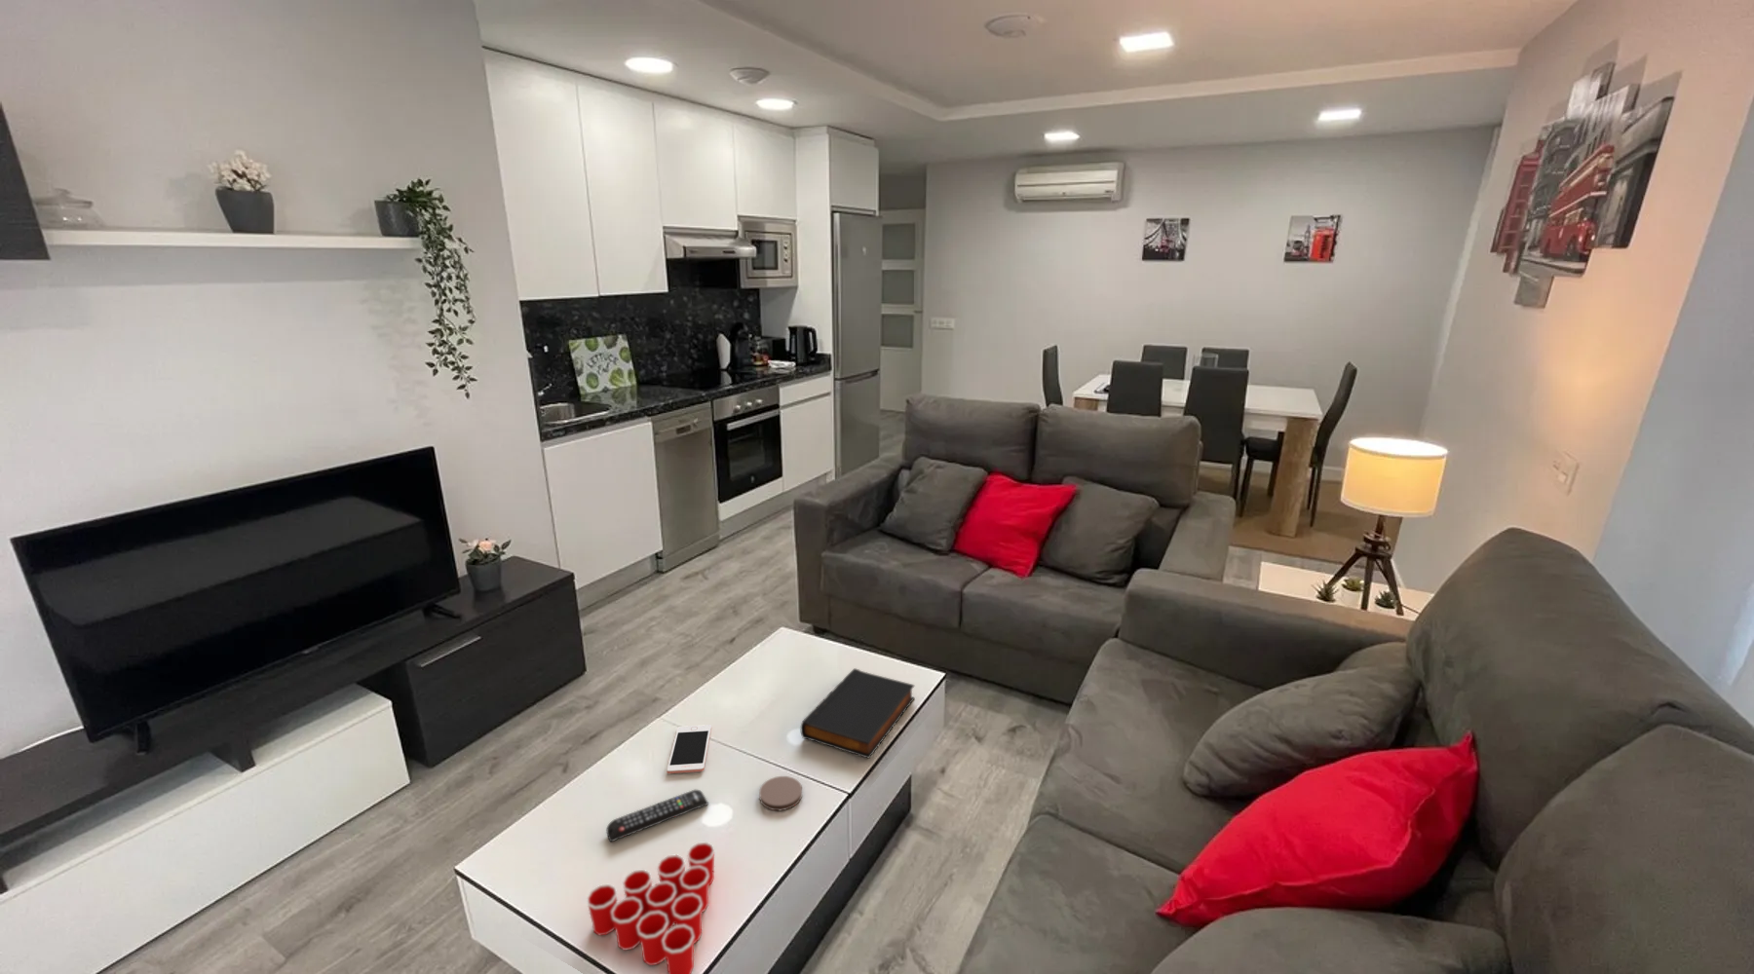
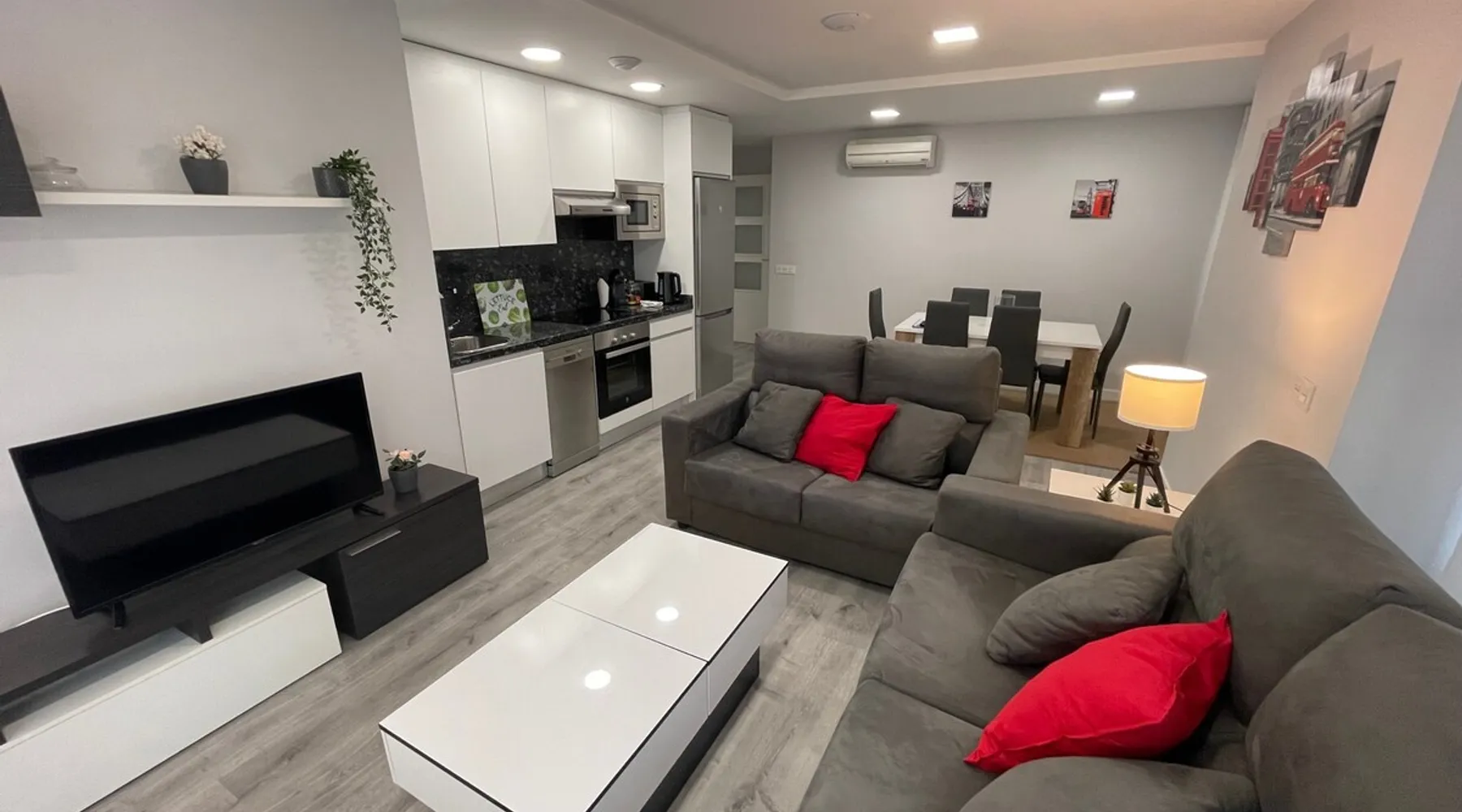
- cell phone [666,723,713,775]
- book [799,667,915,759]
- cup [585,842,715,974]
- coaster [758,775,803,811]
- remote control [605,789,709,843]
